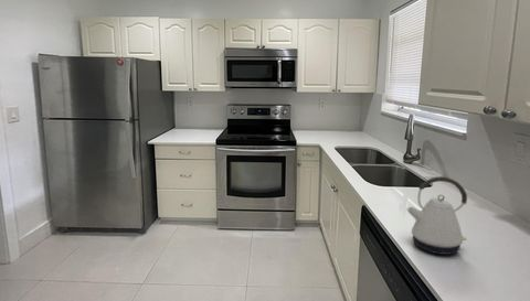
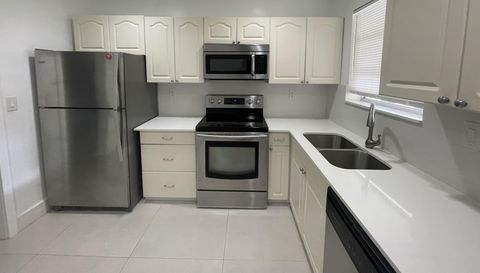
- kettle [405,175,468,256]
